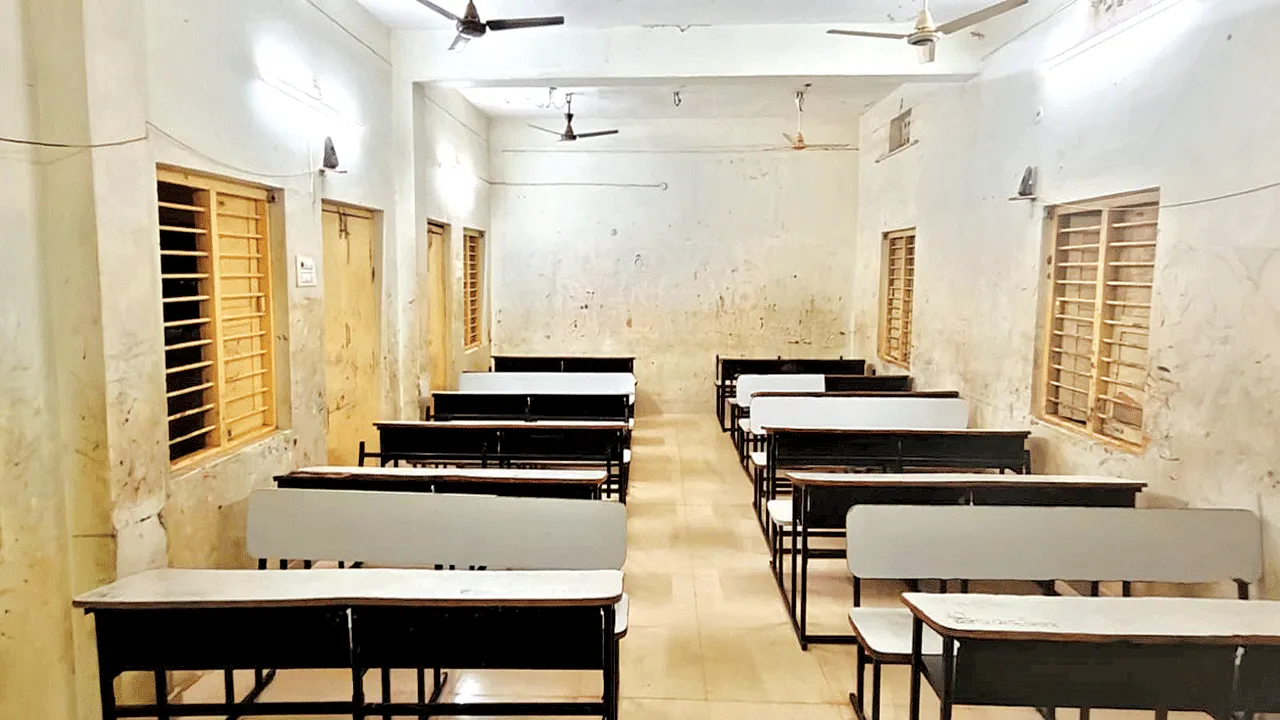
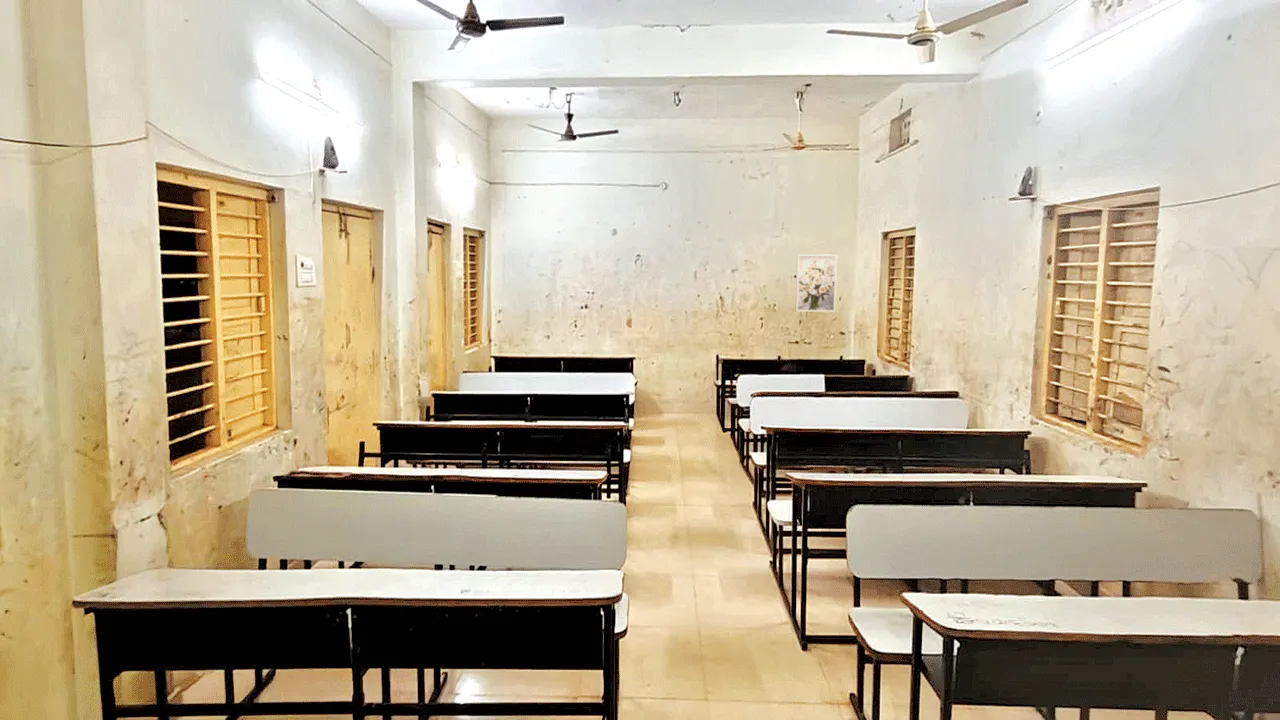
+ wall art [795,253,838,313]
